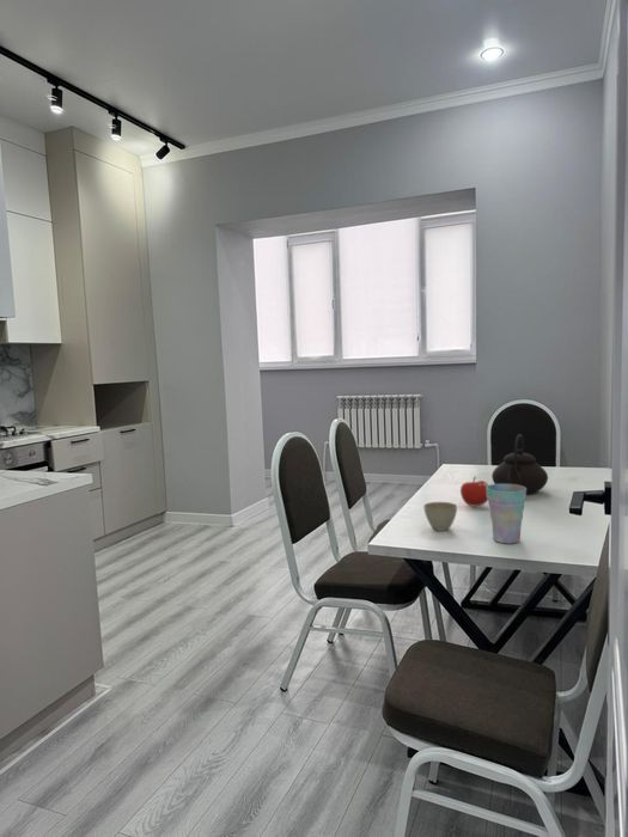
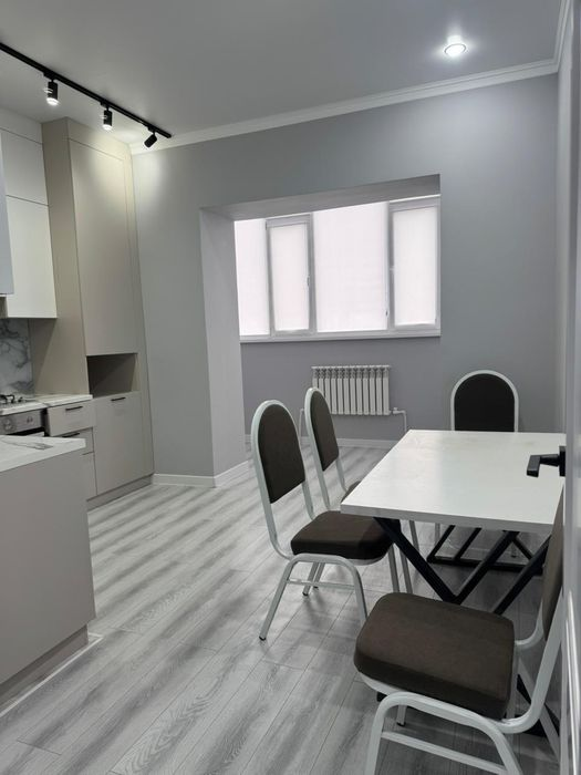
- teapot [490,433,549,496]
- fruit [459,476,489,507]
- flower pot [422,501,458,532]
- cup [487,483,528,544]
